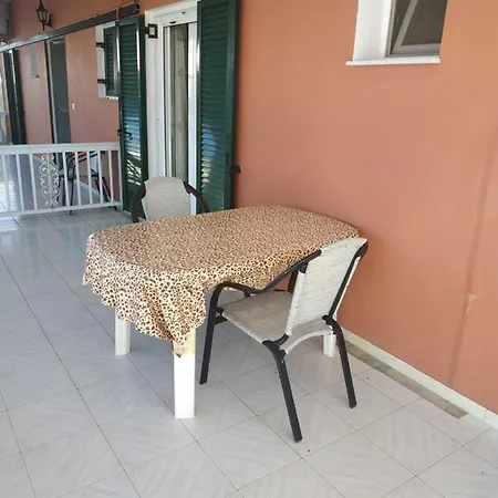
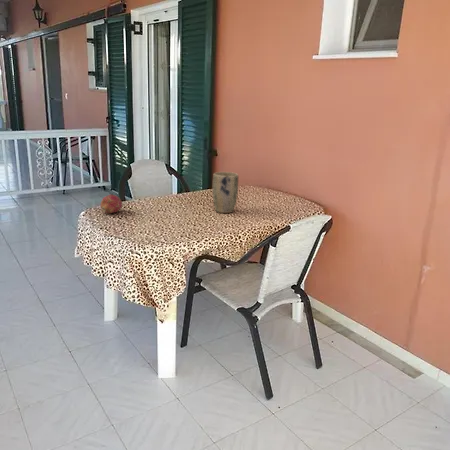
+ fruit [100,193,123,215]
+ plant pot [212,171,239,214]
